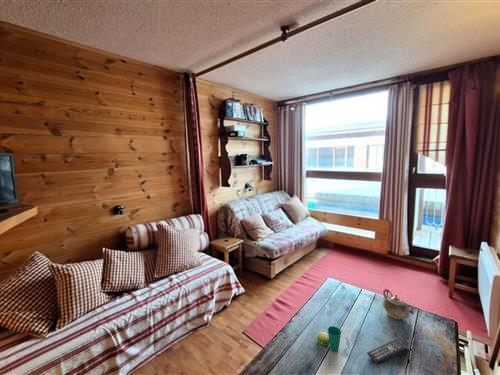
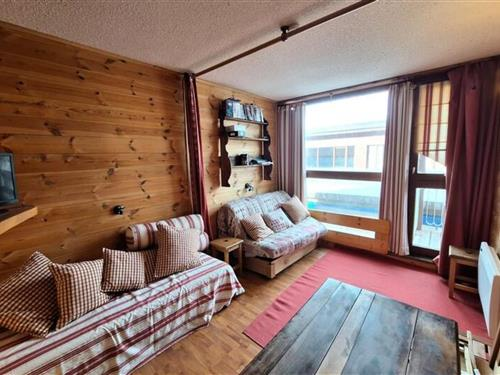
- cup [316,325,342,352]
- teapot [382,288,415,321]
- remote control [366,338,410,365]
